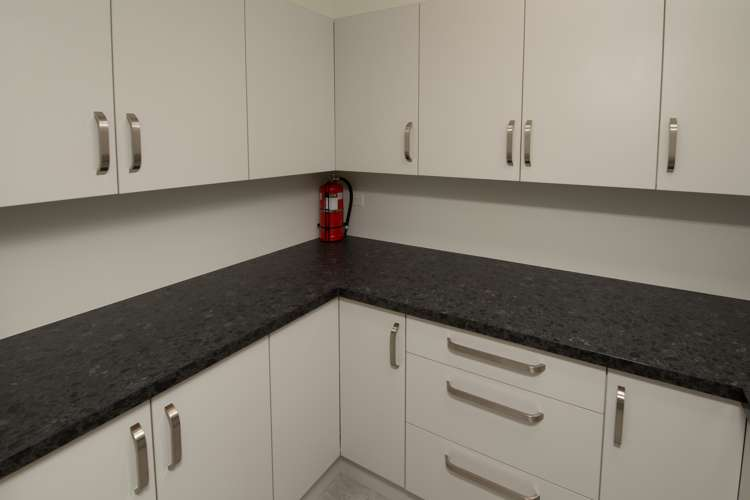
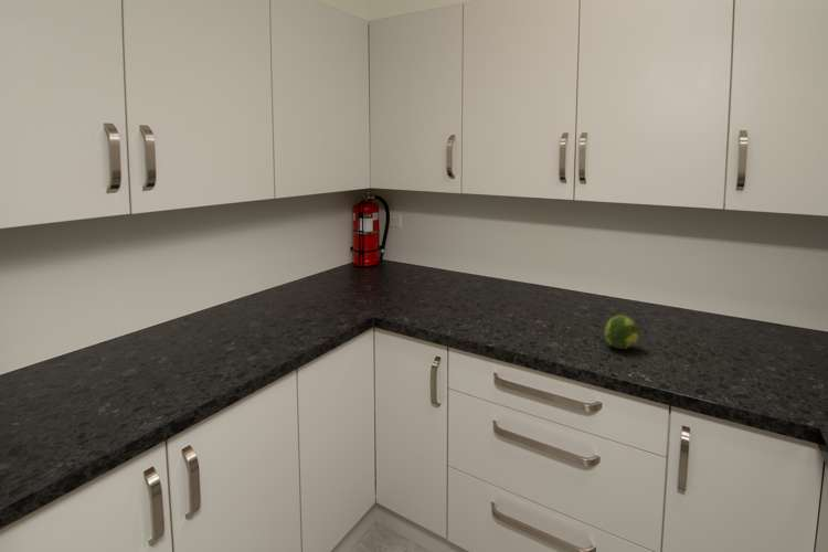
+ fruit [603,315,640,350]
